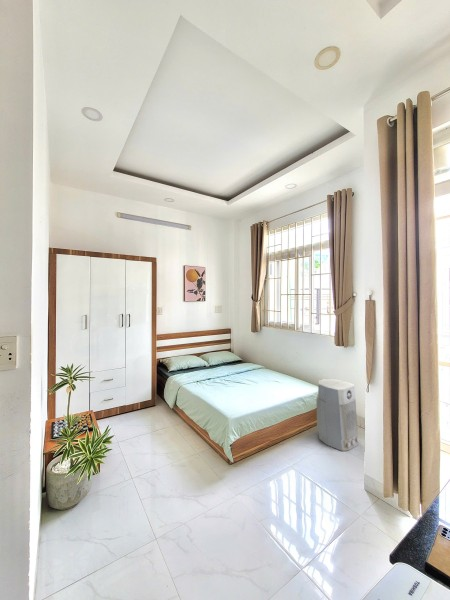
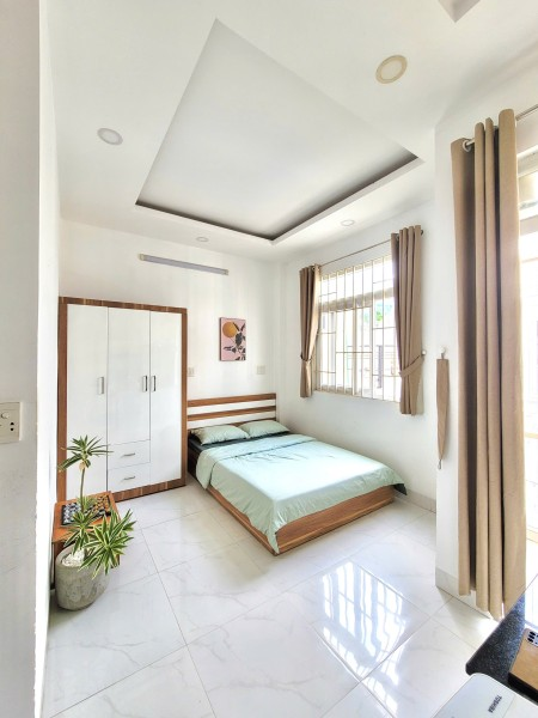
- air purifier [316,378,360,452]
